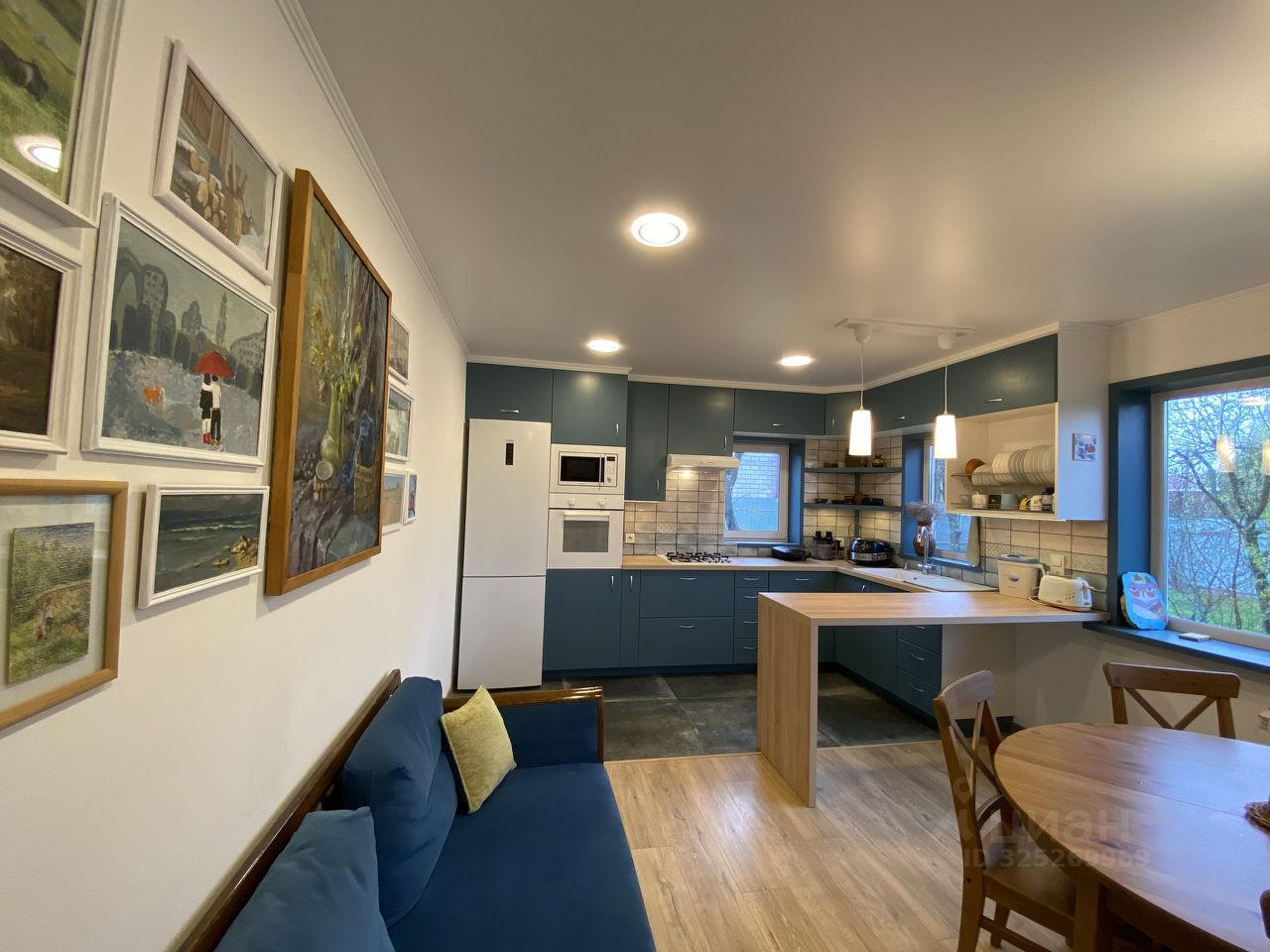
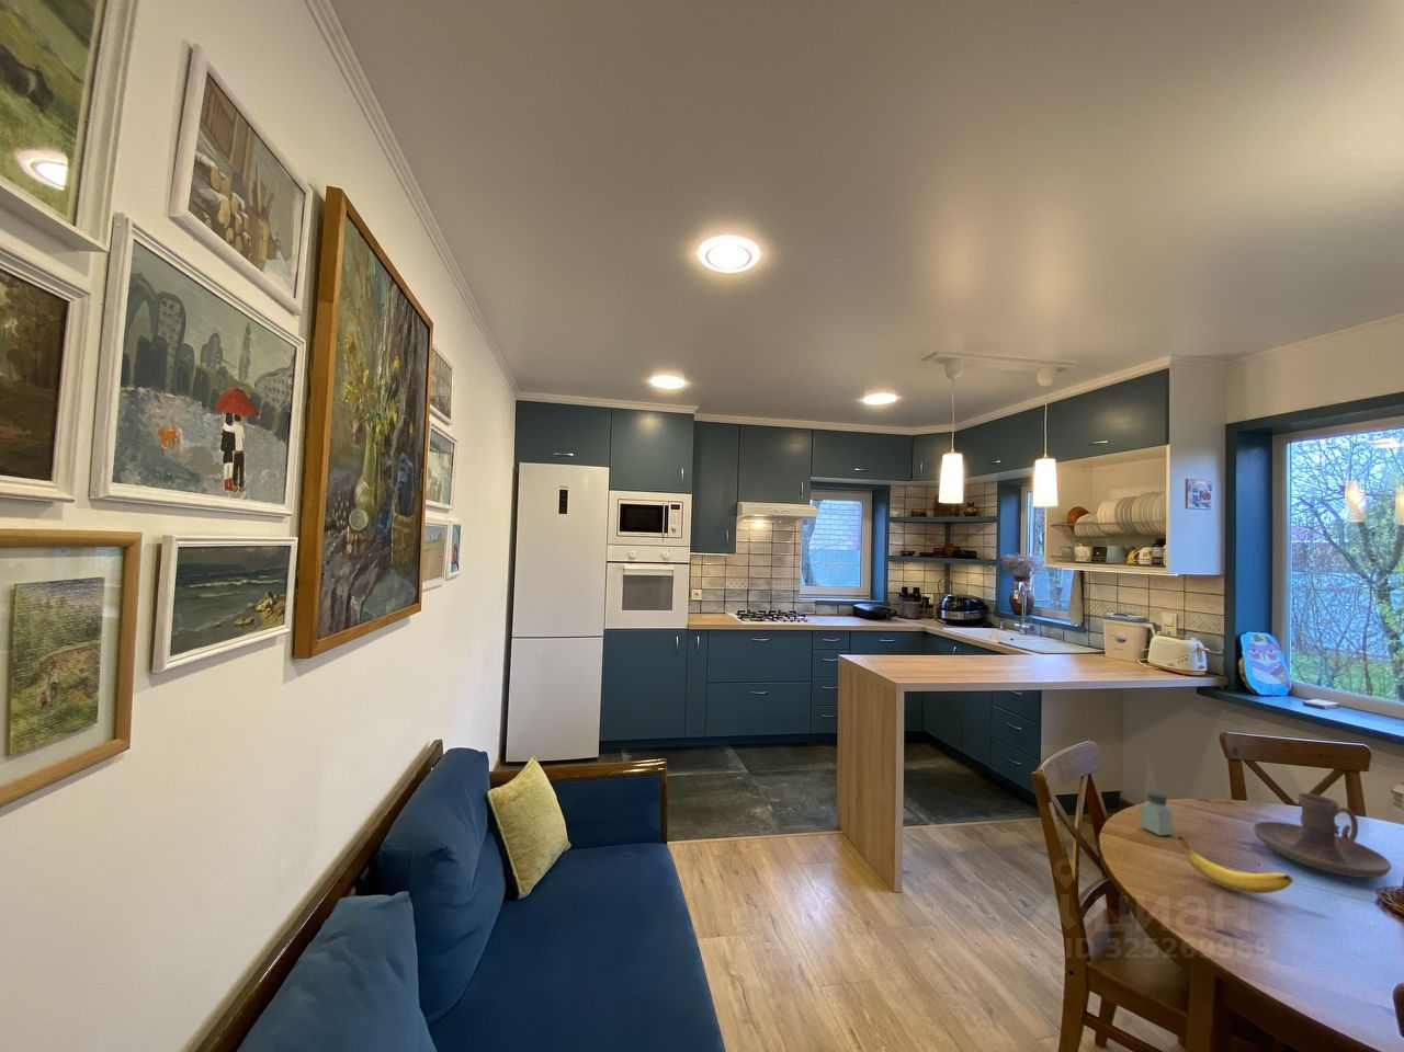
+ candle holder [1253,792,1392,879]
+ saltshaker [1140,789,1174,837]
+ banana [1176,835,1295,894]
